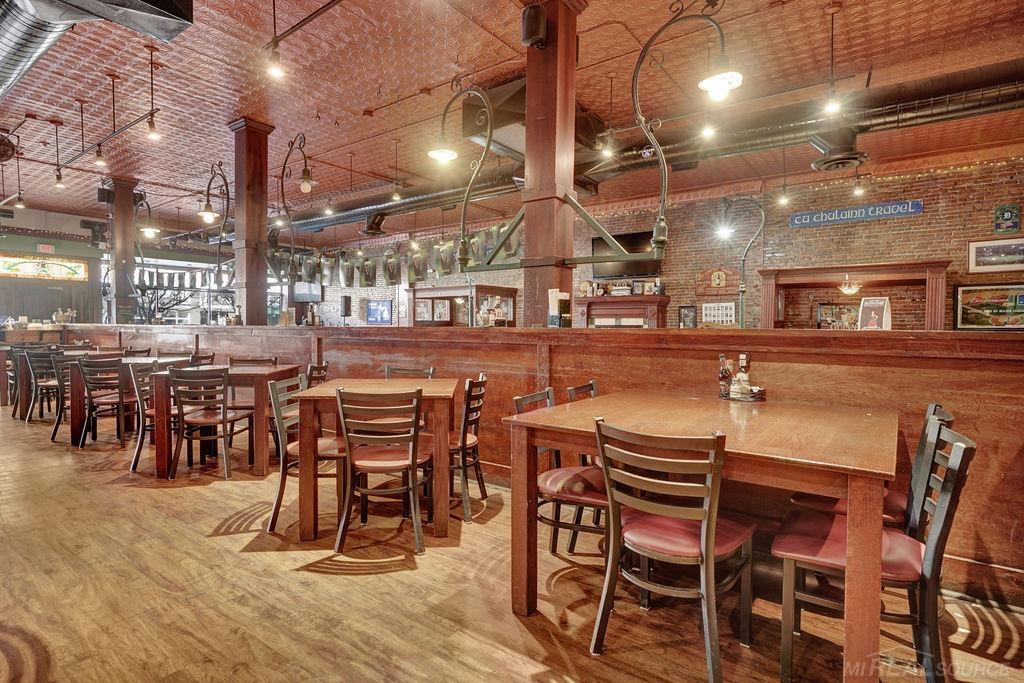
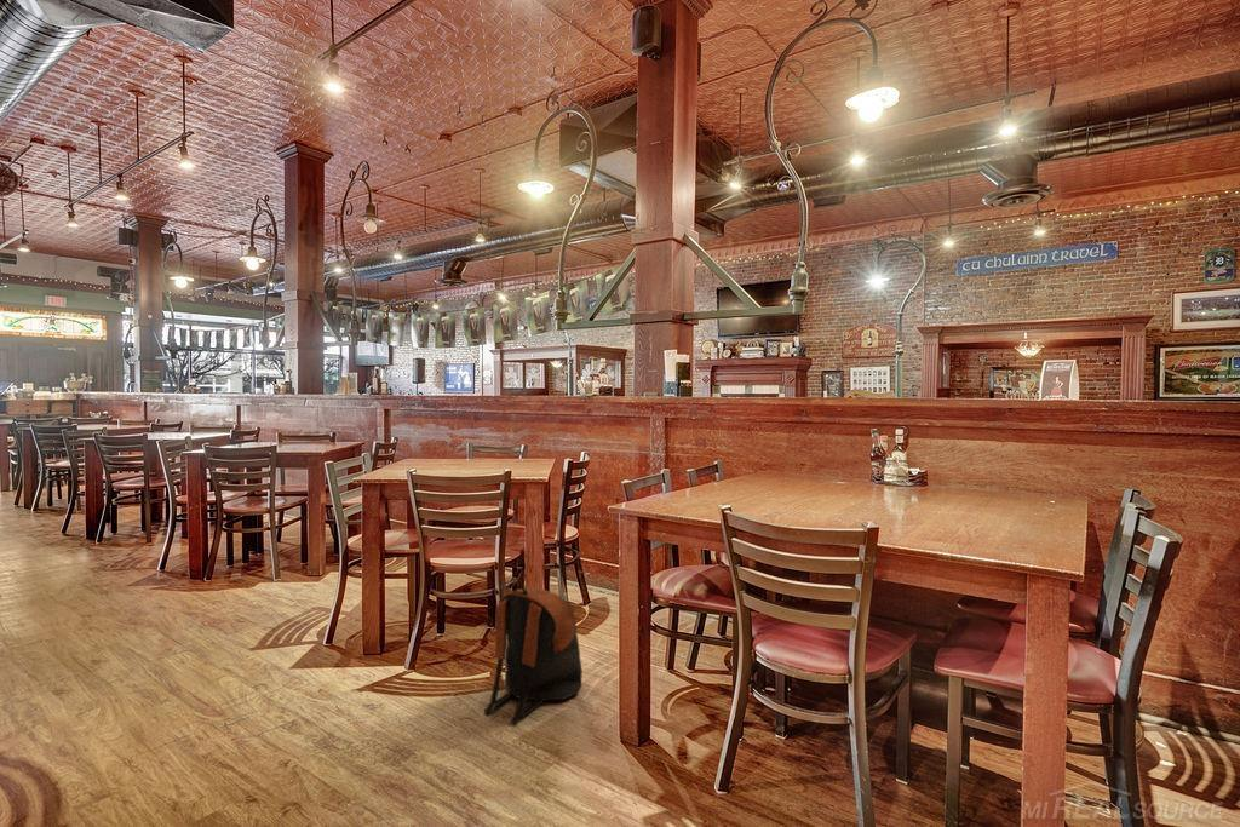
+ backpack [483,585,584,725]
